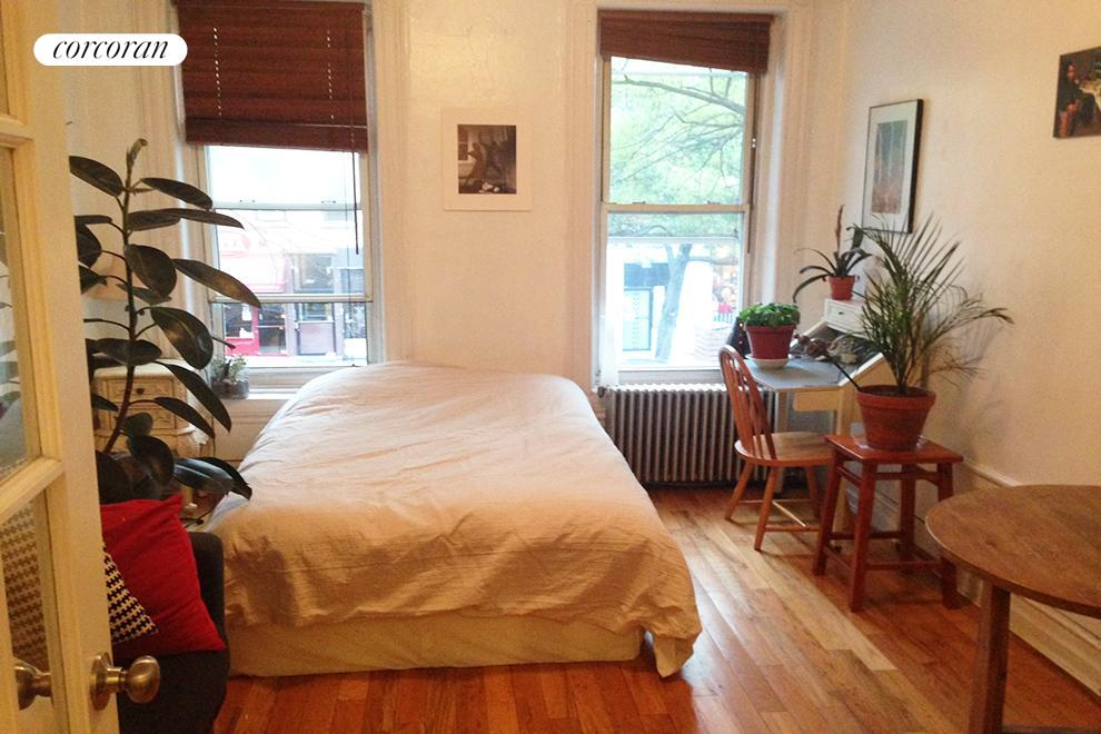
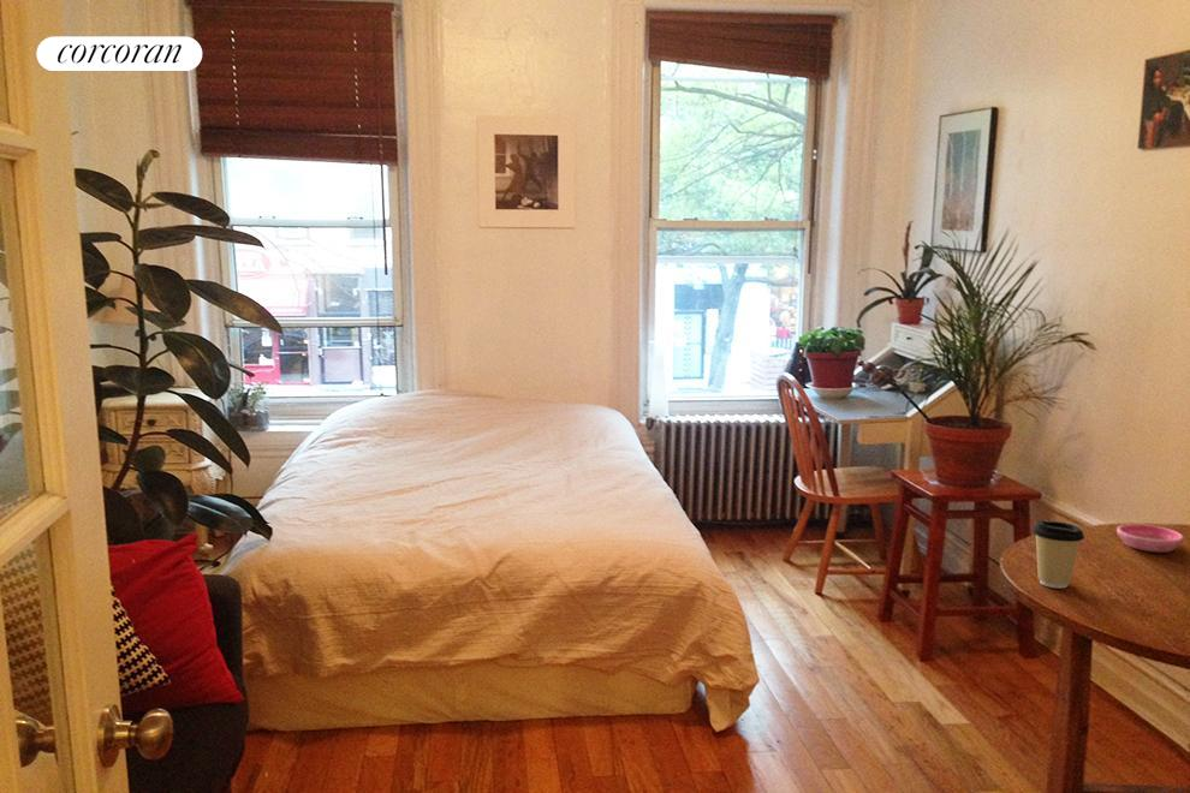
+ saucer [1115,523,1185,553]
+ coffee cup [1031,519,1085,589]
